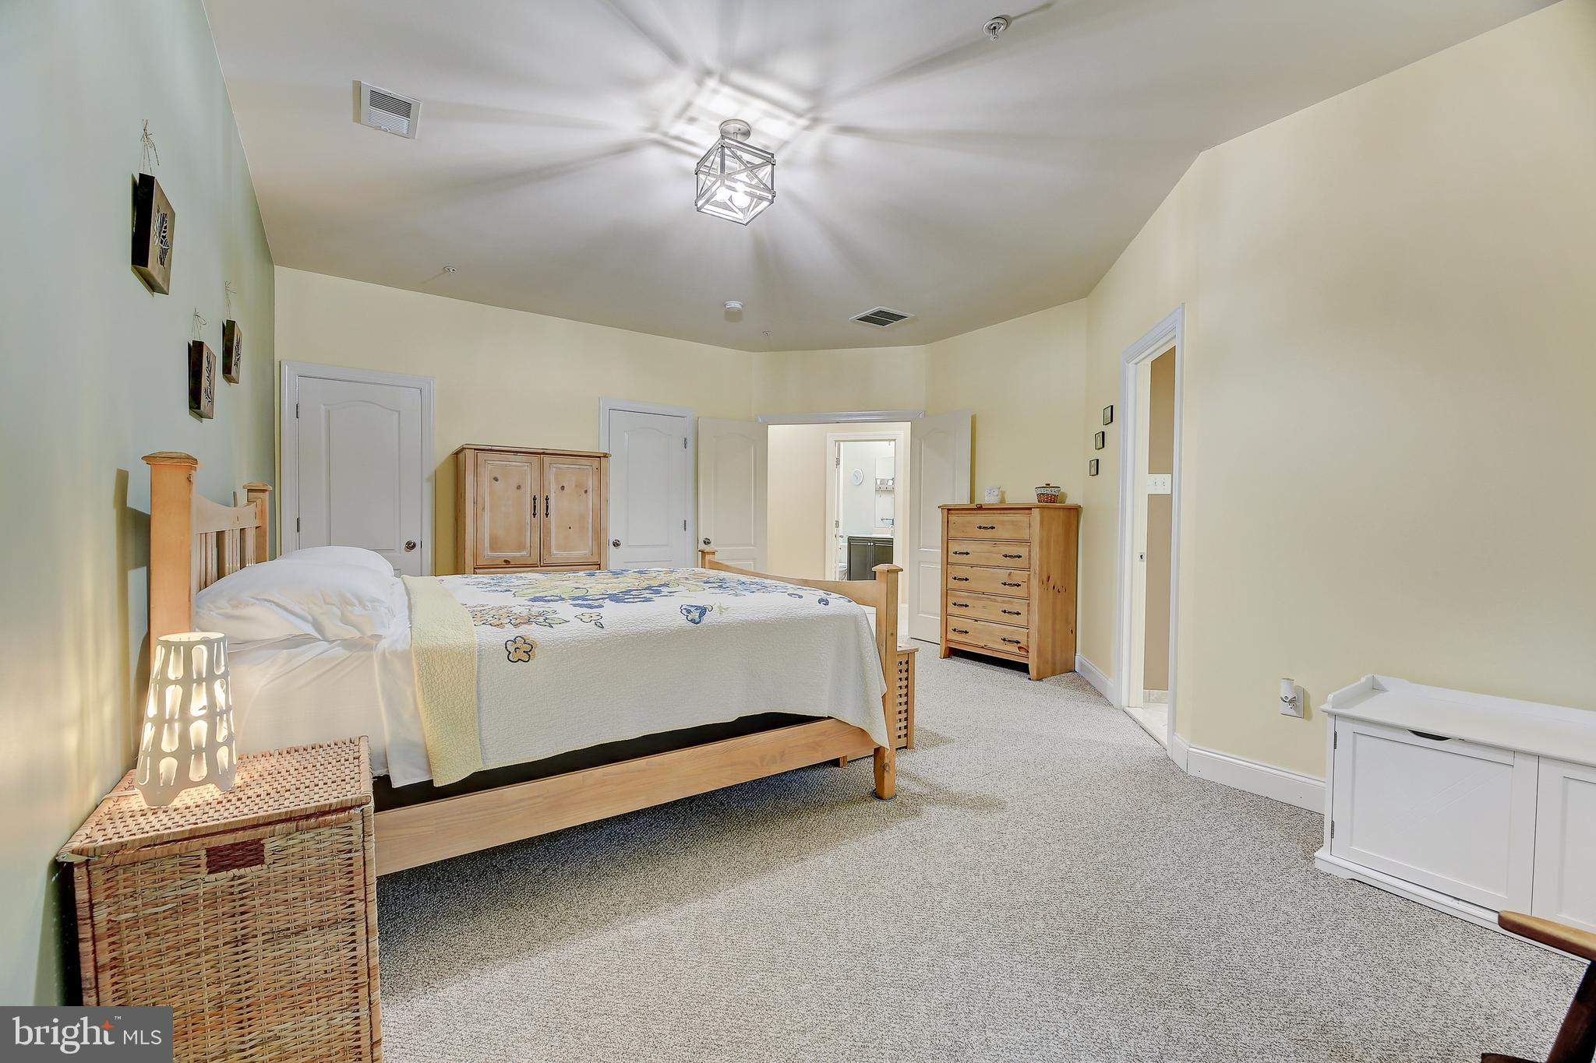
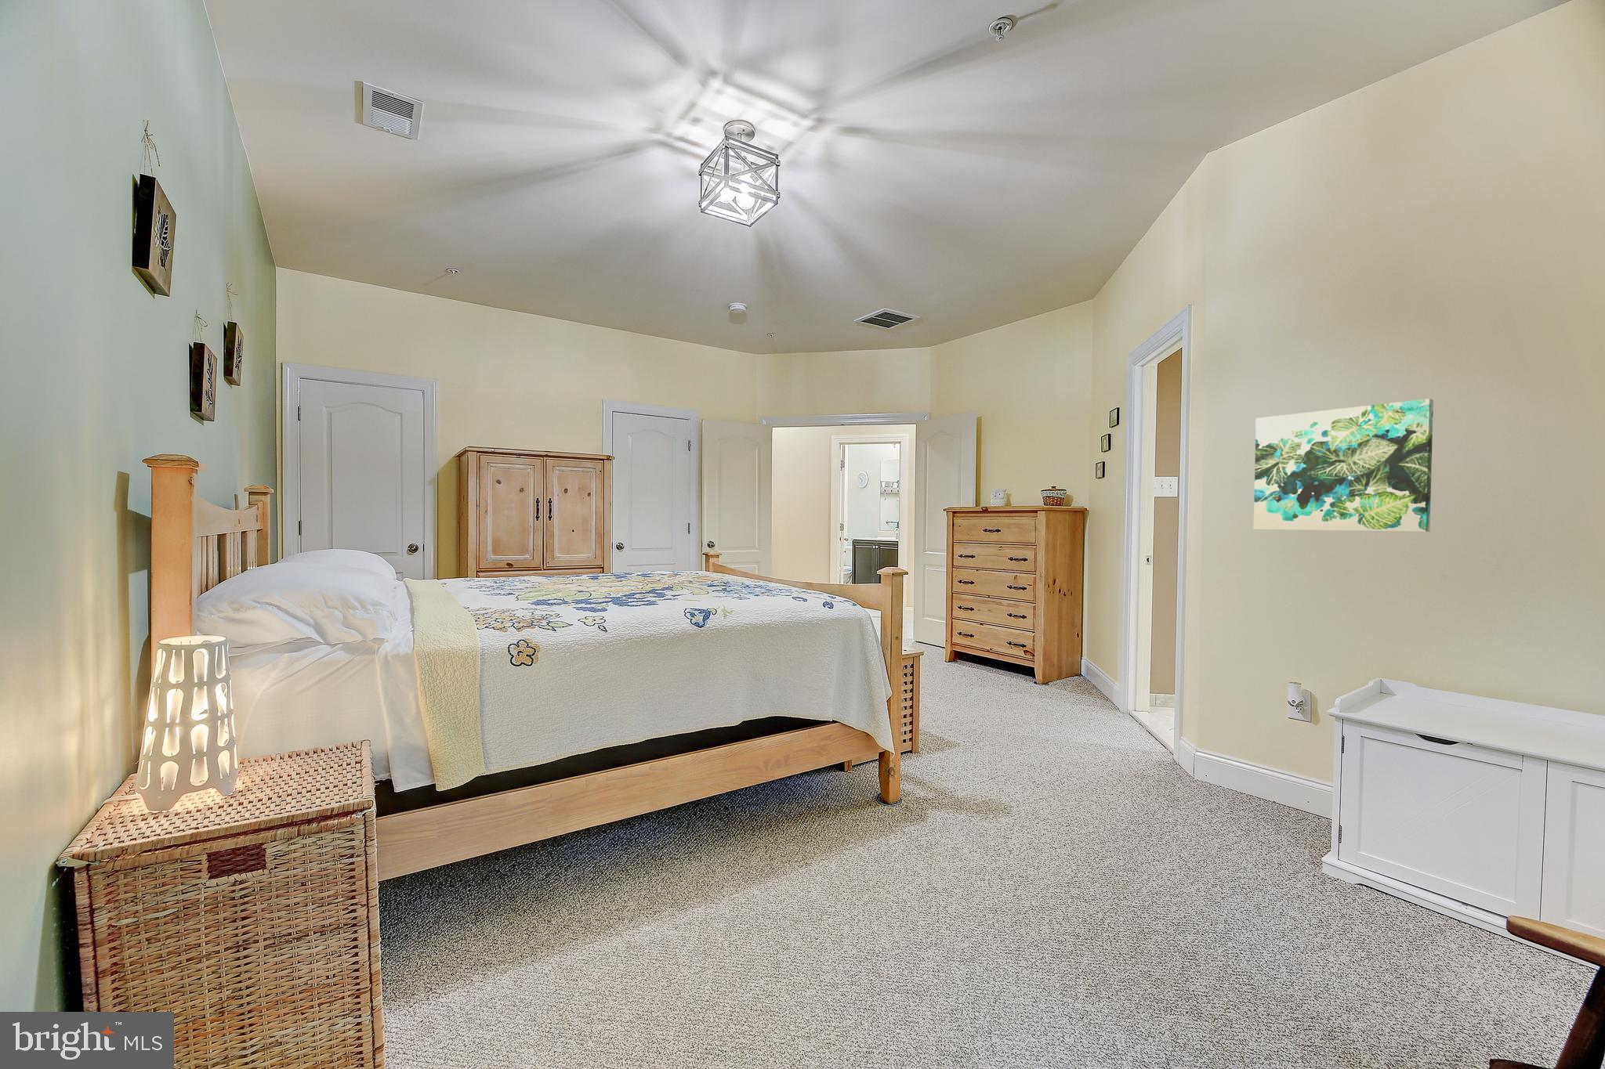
+ wall art [1253,397,1434,532]
